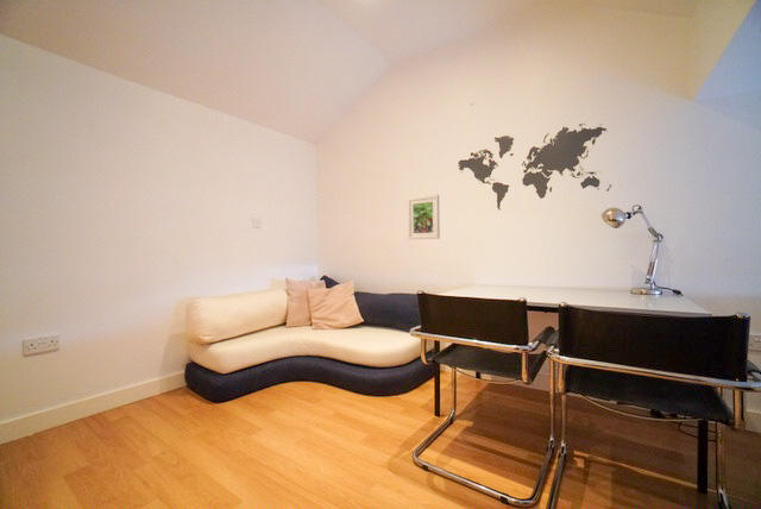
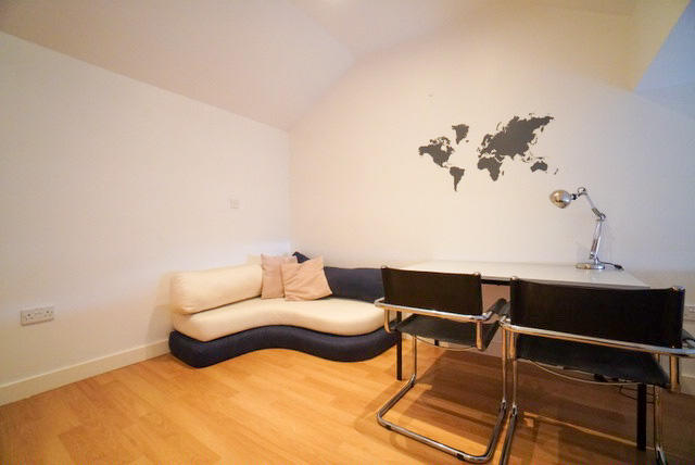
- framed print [407,194,441,240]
